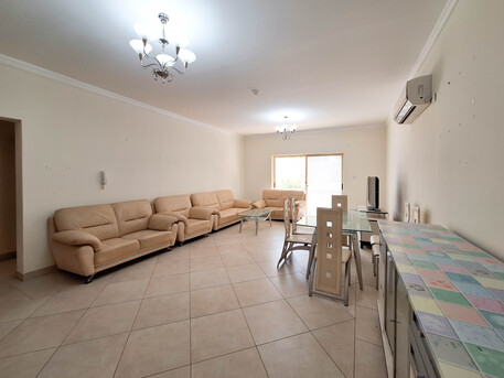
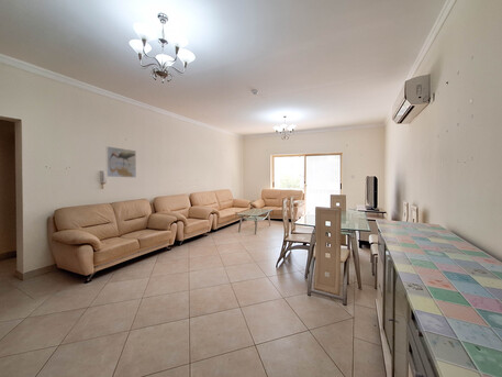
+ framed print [105,145,137,179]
